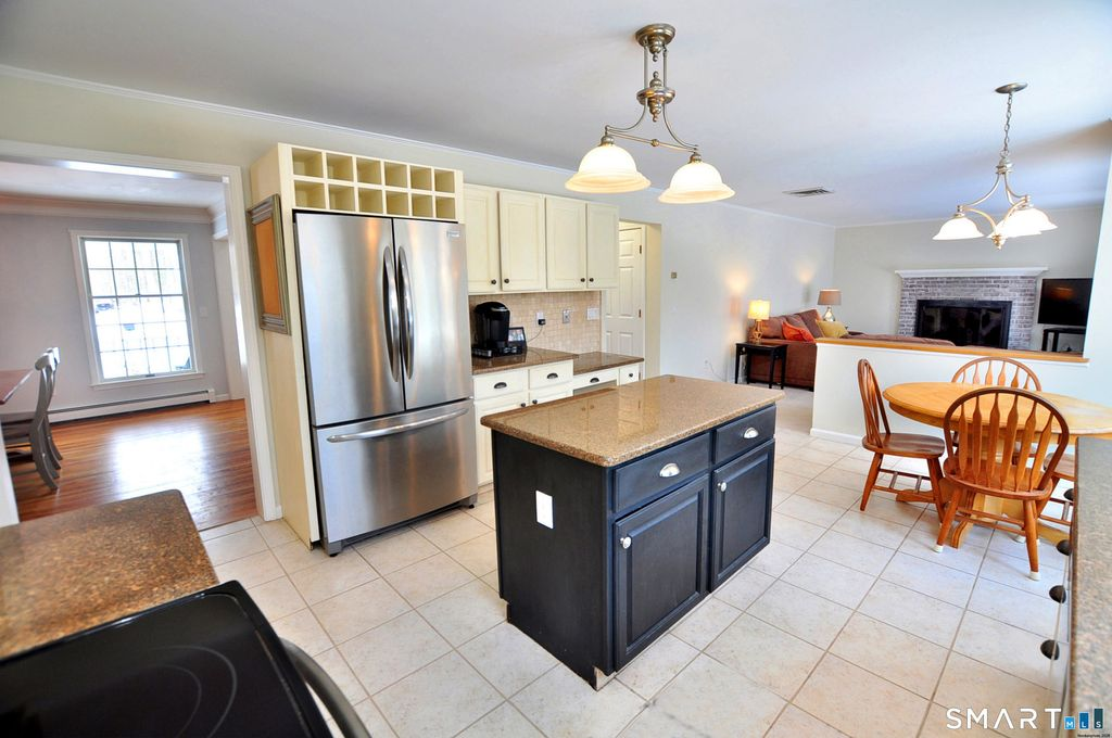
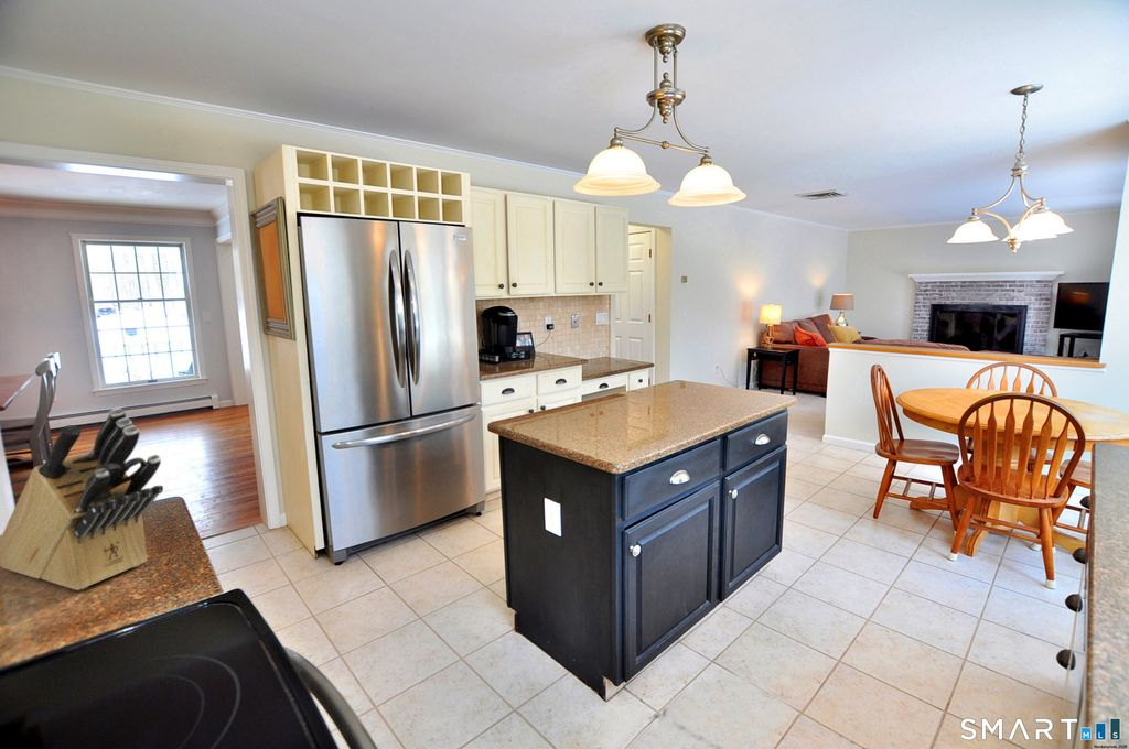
+ knife block [0,406,164,591]
